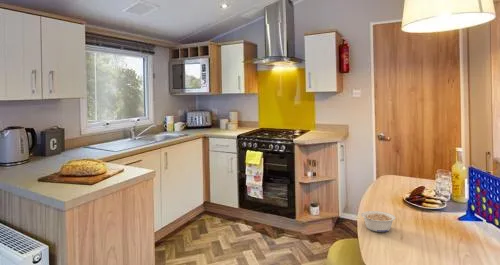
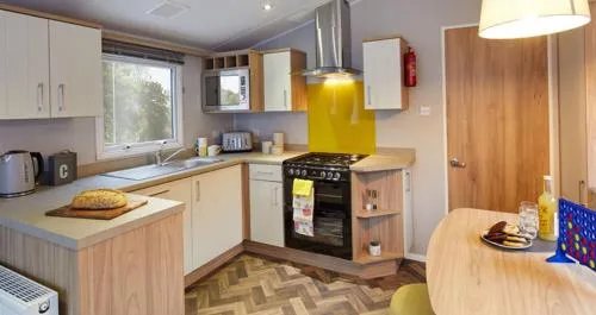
- legume [361,210,396,233]
